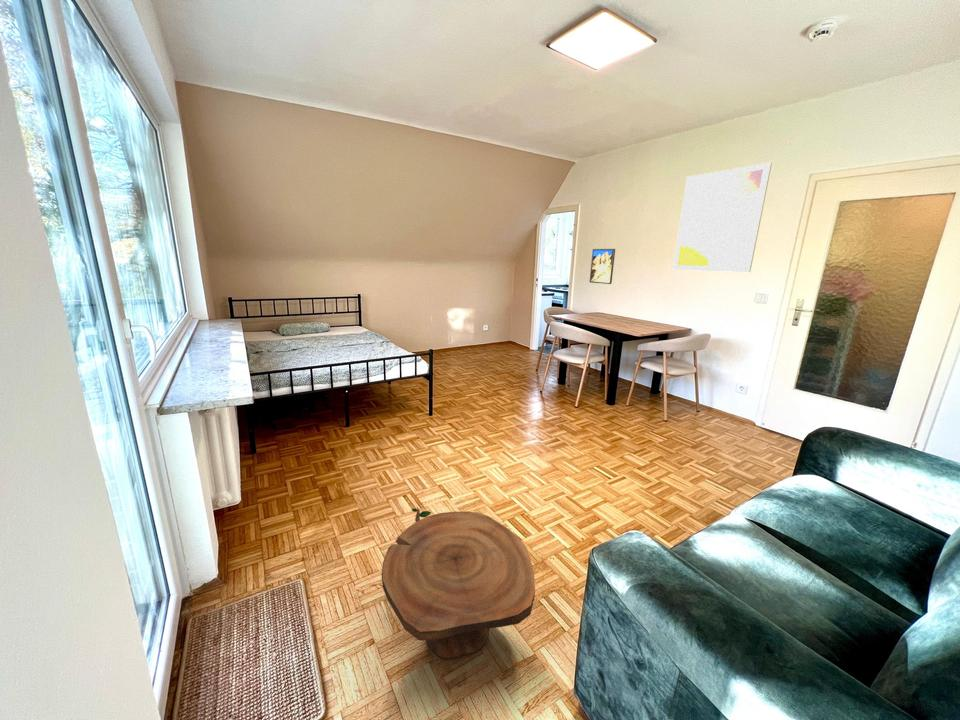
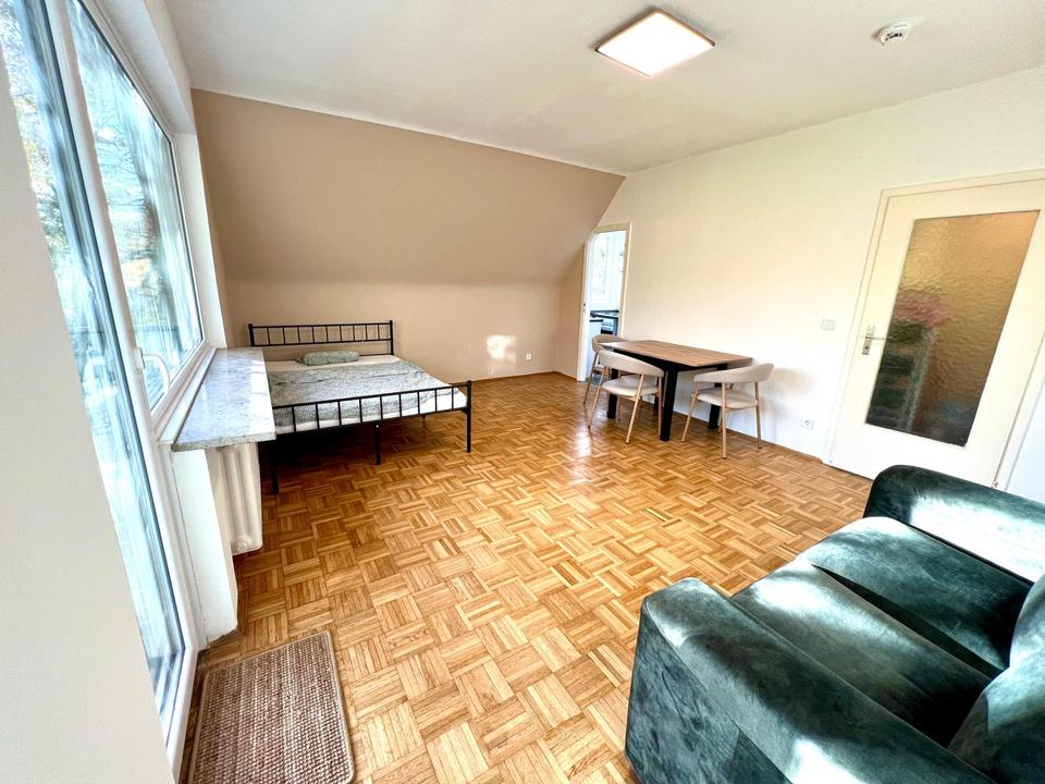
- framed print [589,248,616,285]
- side table [381,505,536,660]
- wall art [672,162,773,273]
